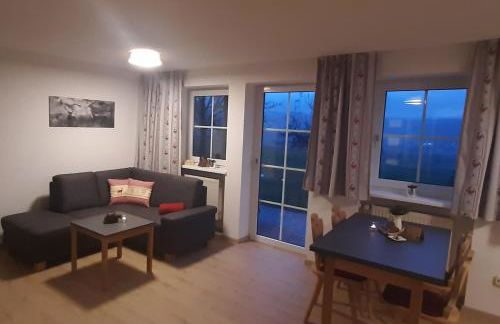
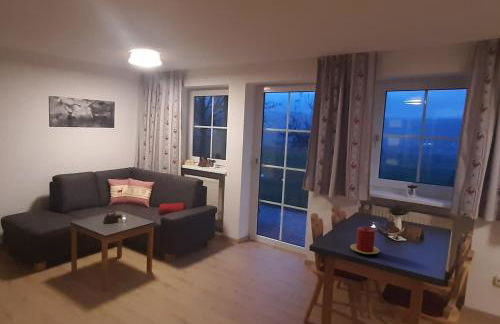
+ candle [349,226,380,255]
